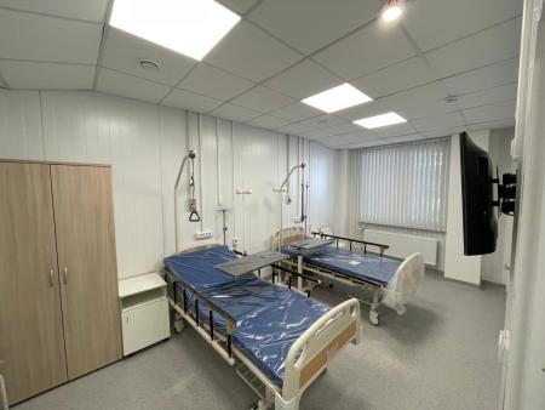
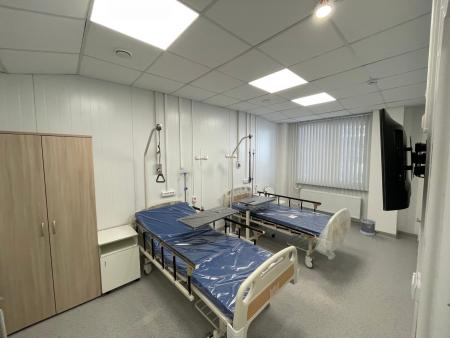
+ wastebasket [359,218,377,237]
